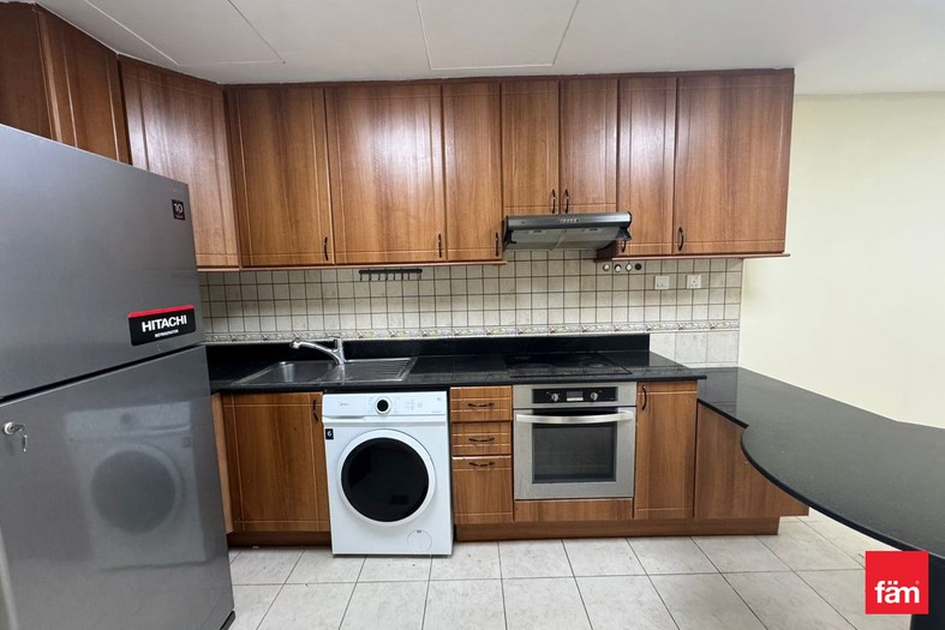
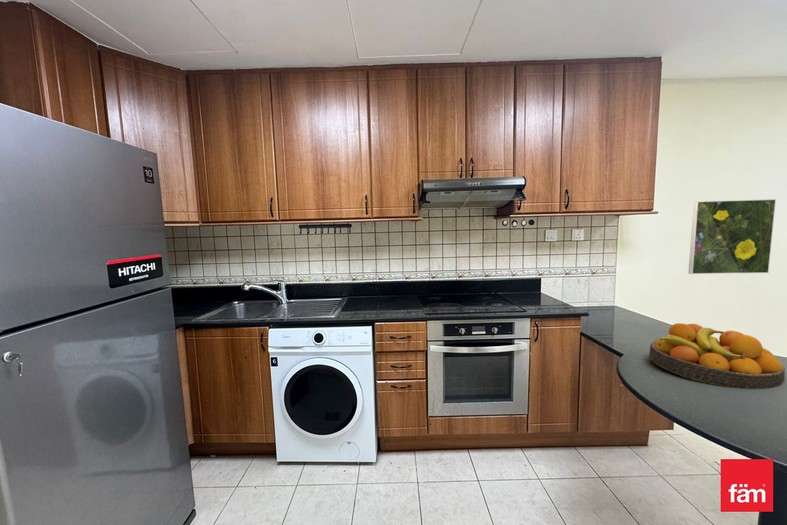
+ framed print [687,198,777,275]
+ fruit bowl [649,322,786,390]
